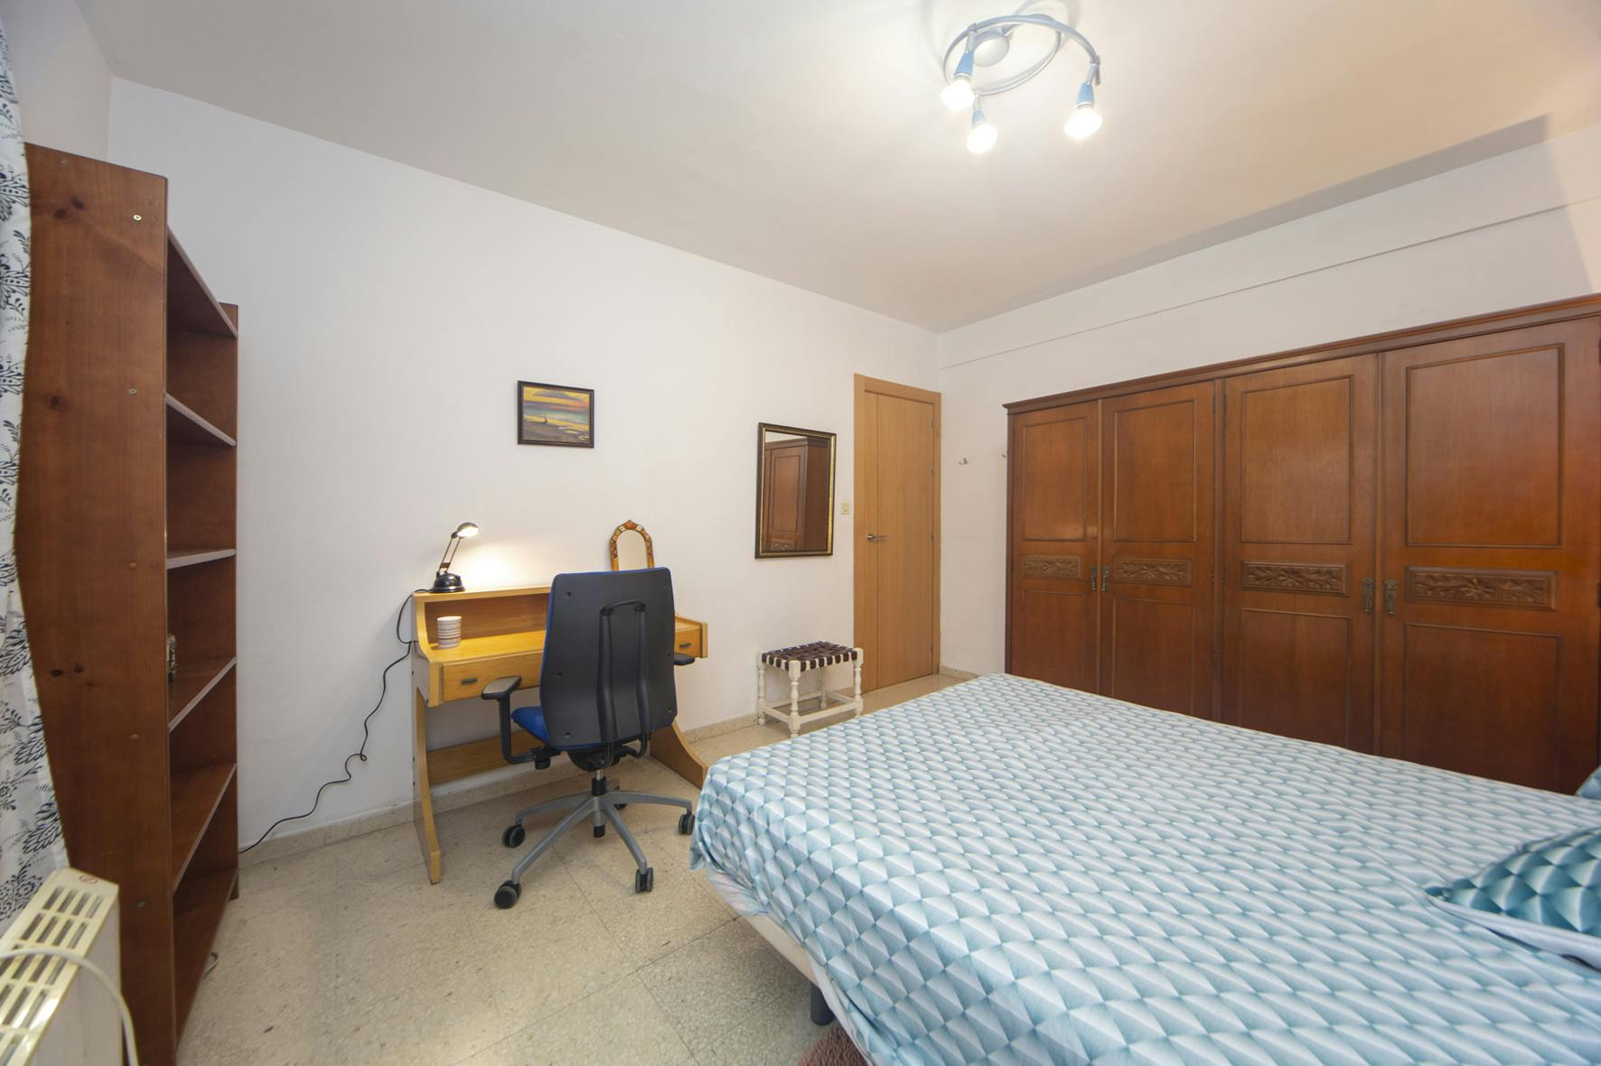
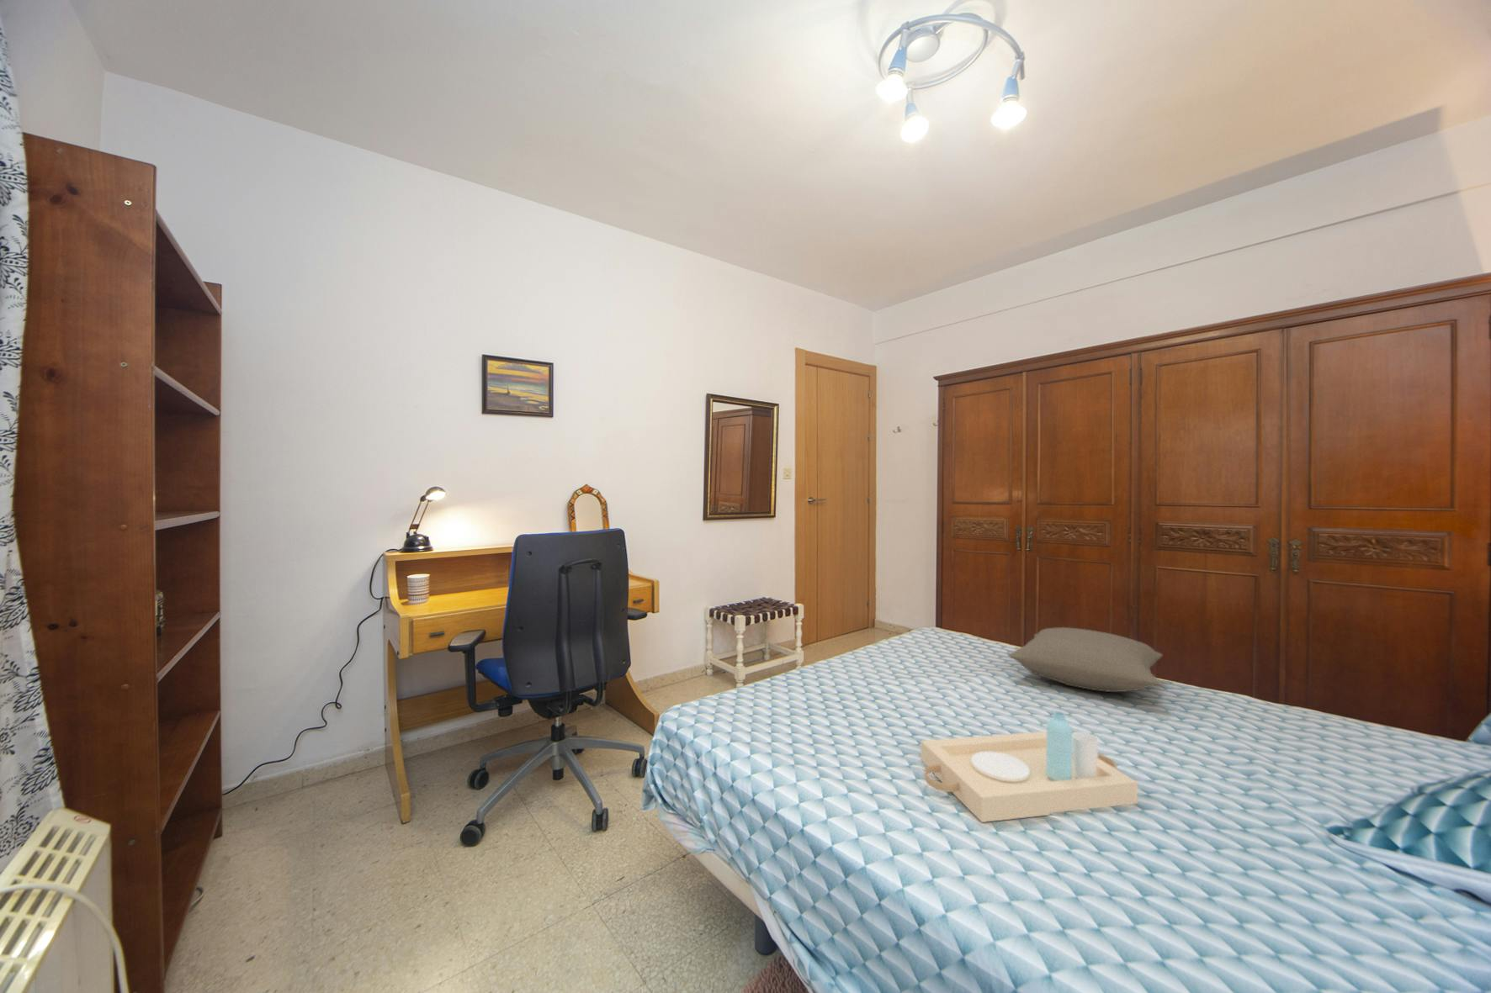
+ pillow [1007,626,1164,693]
+ serving tray [920,710,1138,823]
